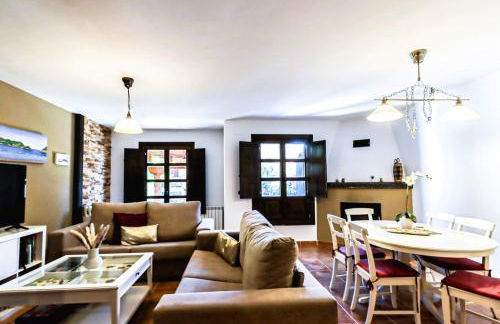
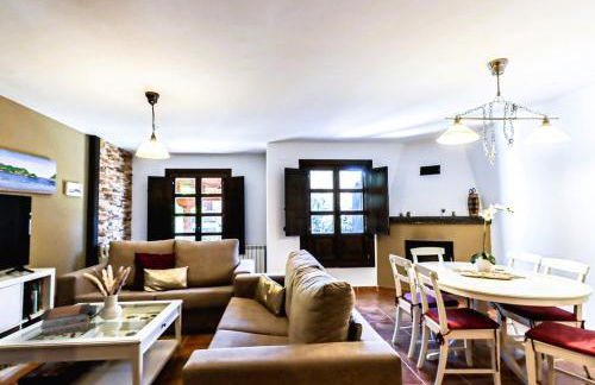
+ book stack [39,302,92,337]
